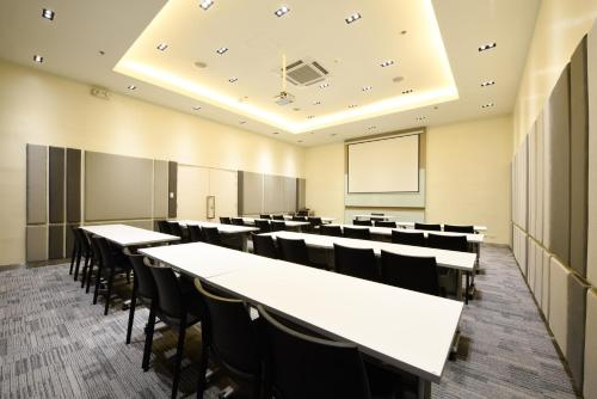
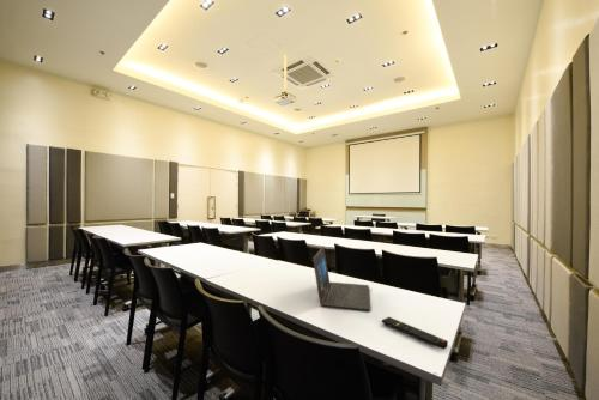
+ remote control [380,316,449,350]
+ laptop [311,246,371,311]
